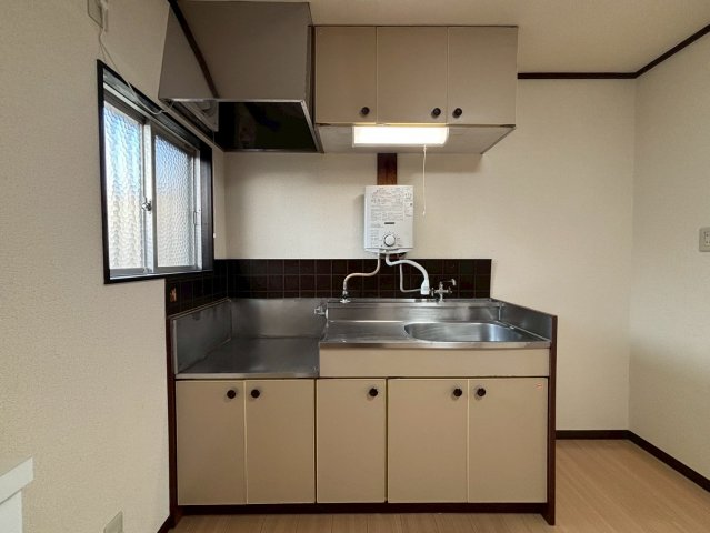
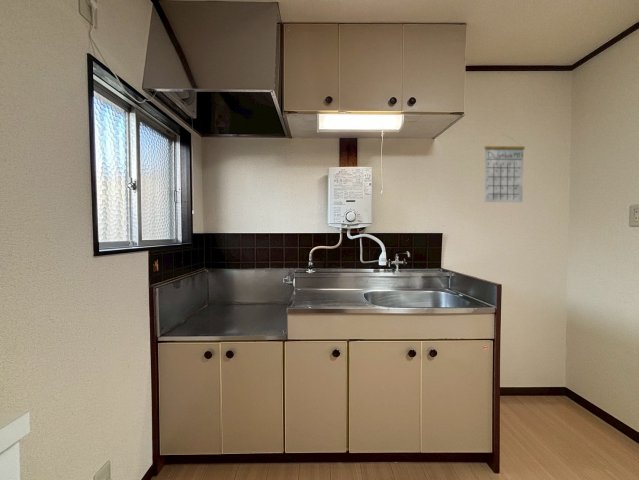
+ calendar [483,133,526,203]
